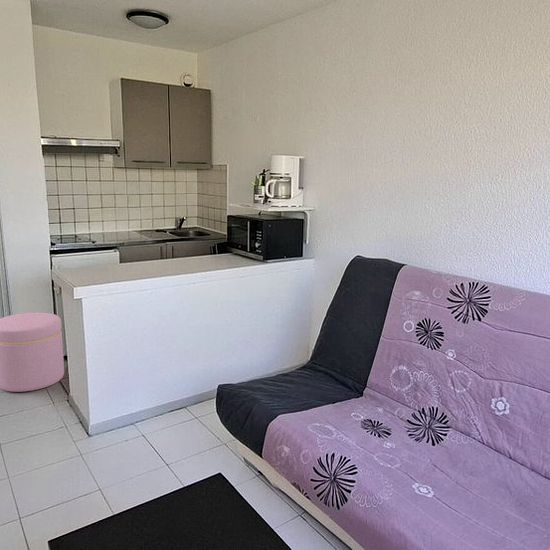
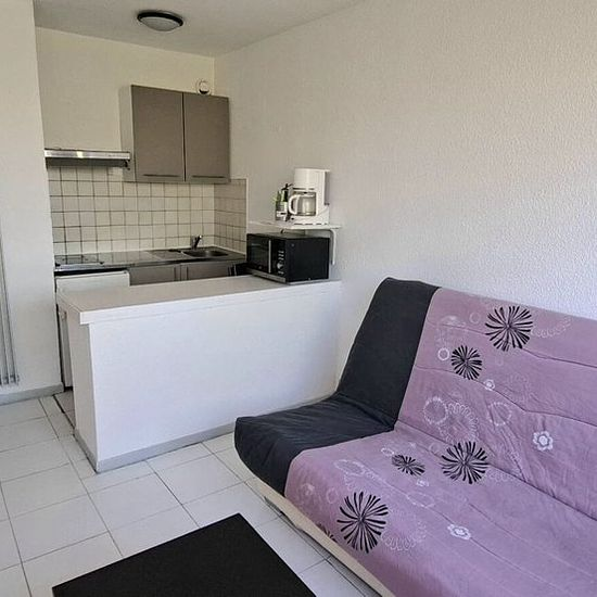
- ottoman [0,311,65,393]
